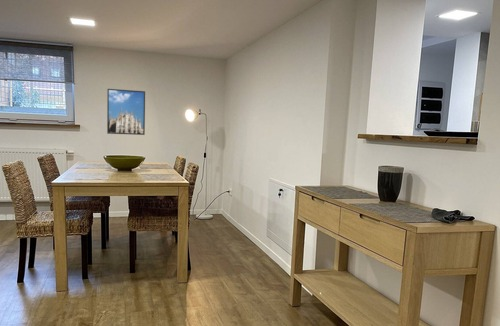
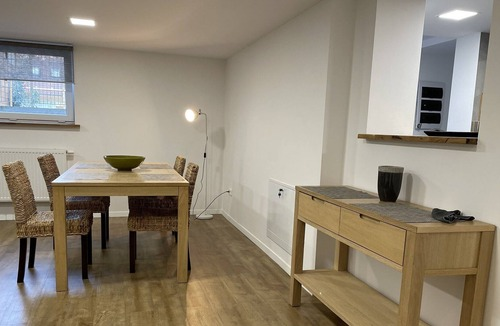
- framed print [106,88,146,136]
